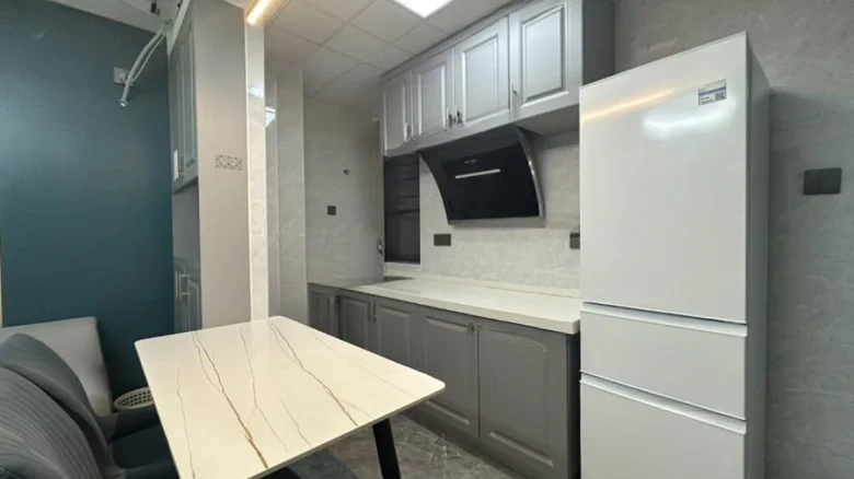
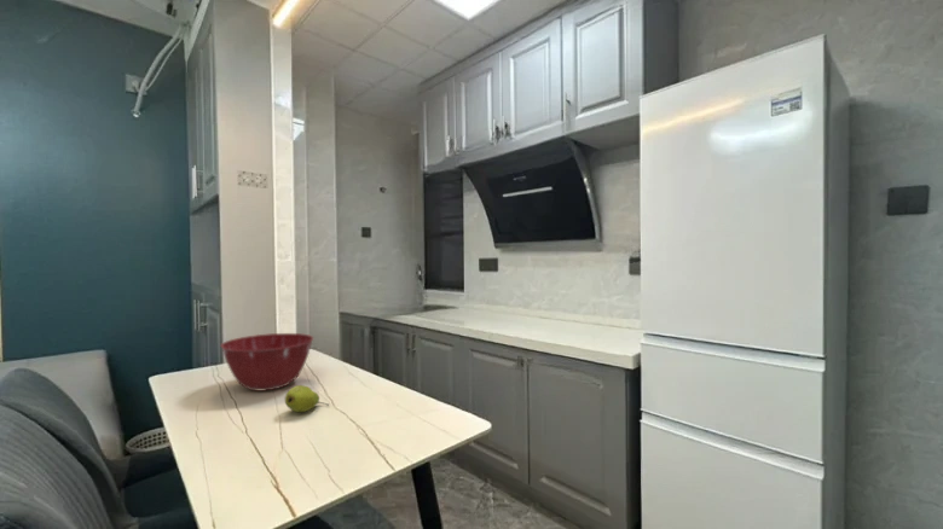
+ mixing bowl [220,332,314,391]
+ fruit [284,384,330,413]
